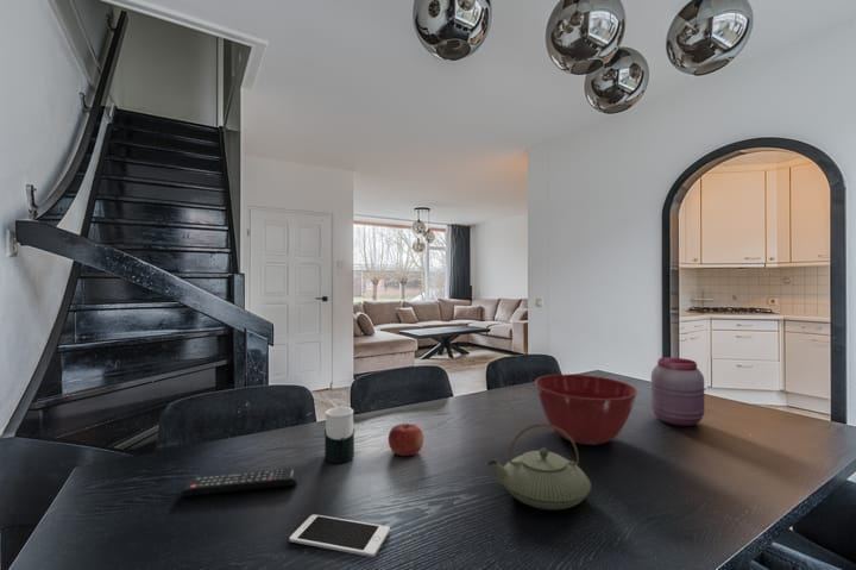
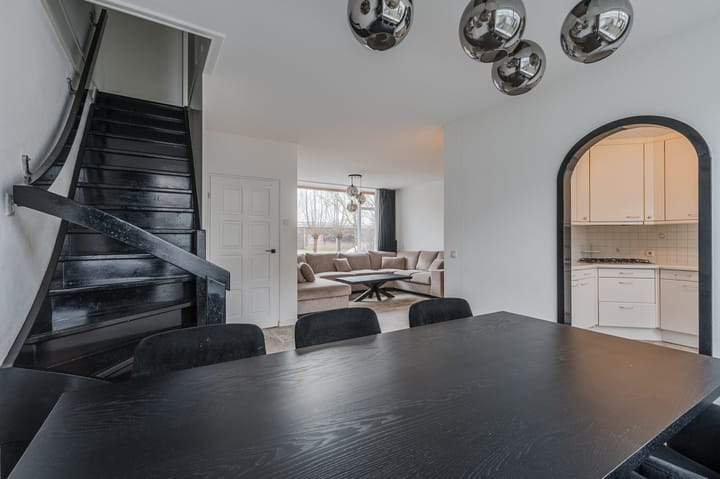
- teapot [486,424,592,511]
- cell phone [288,514,391,558]
- remote control [181,466,300,497]
- cup [323,406,355,464]
- fruit [388,422,424,457]
- jar [650,357,705,427]
- mixing bowl [534,372,638,446]
